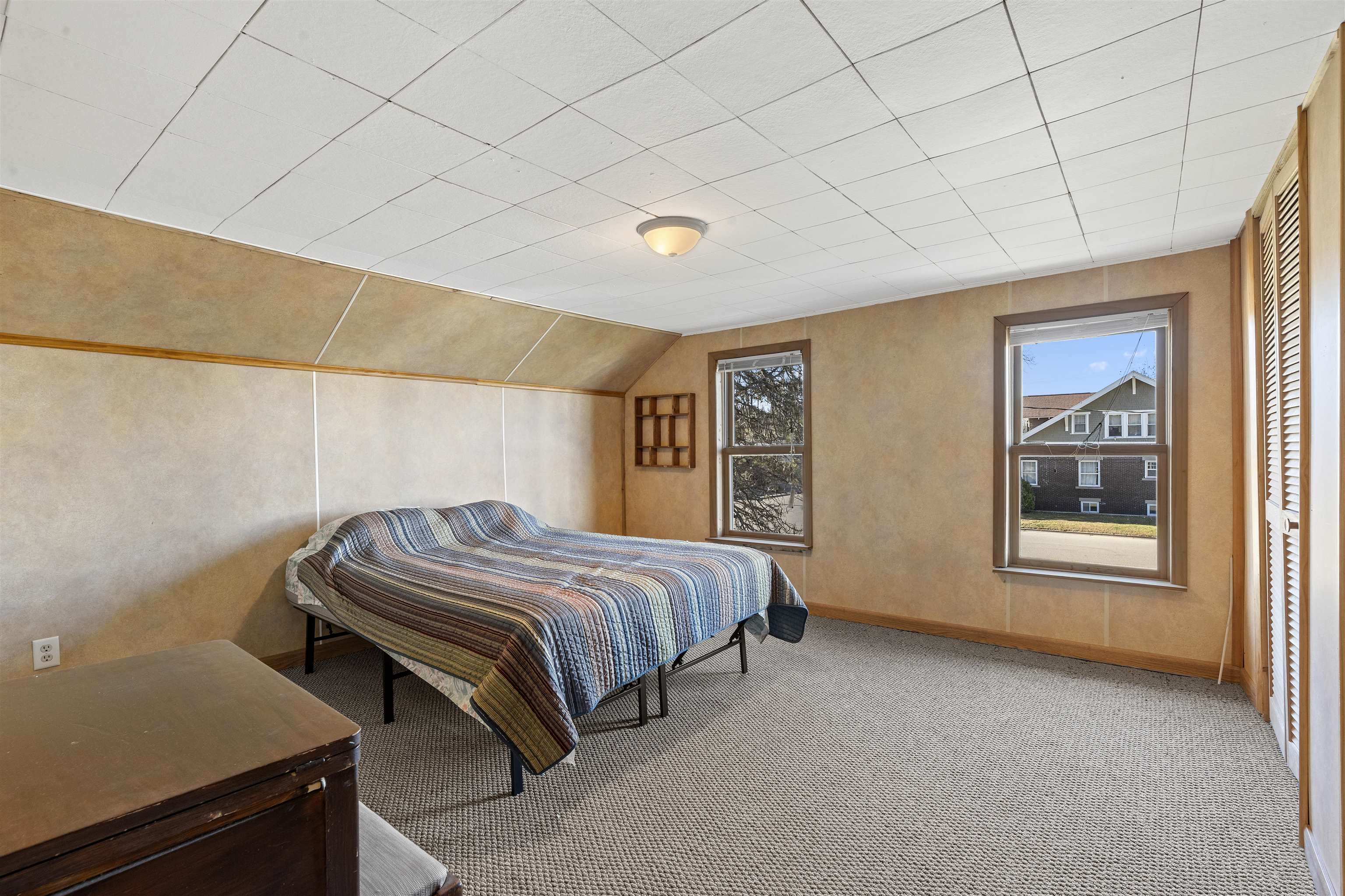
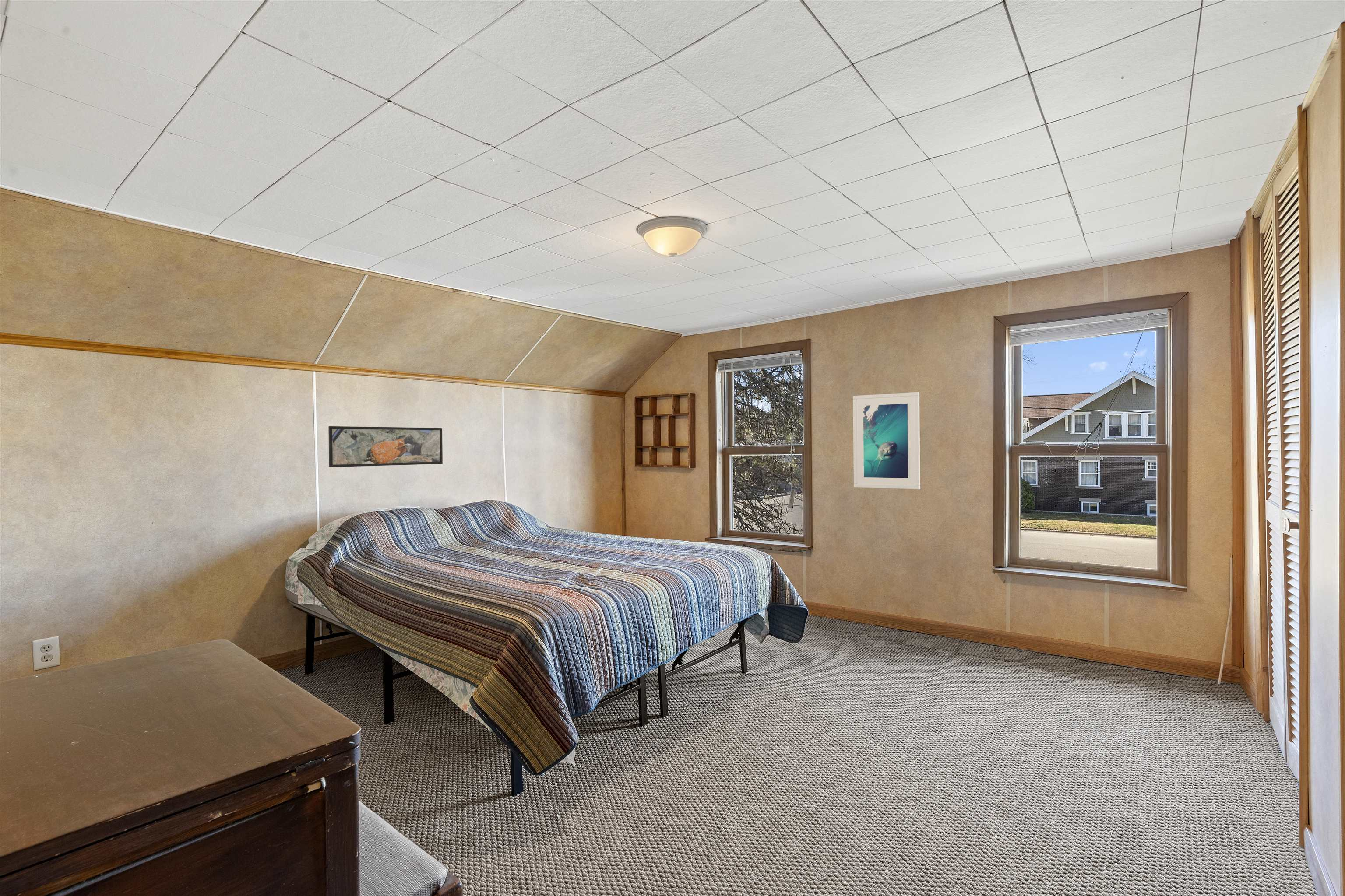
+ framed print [328,426,443,468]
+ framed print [852,392,921,490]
